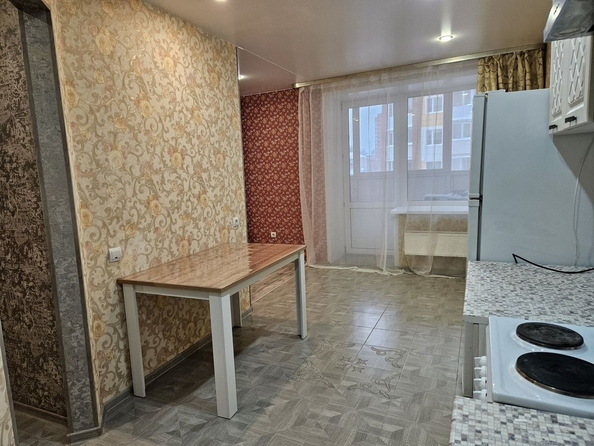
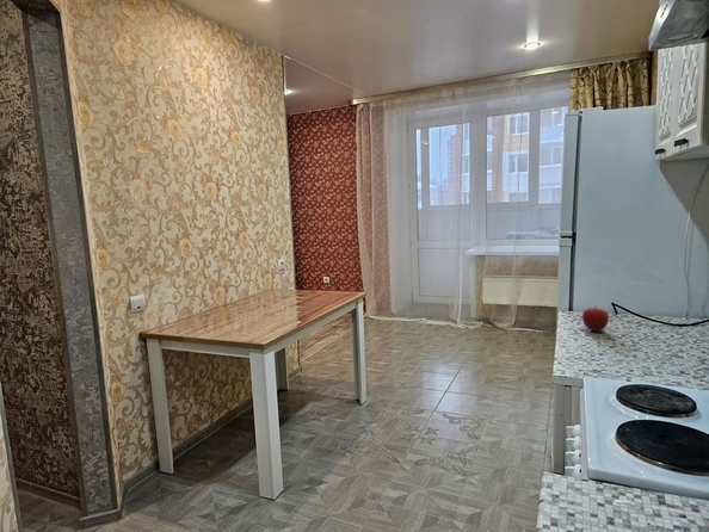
+ fruit [581,304,610,333]
